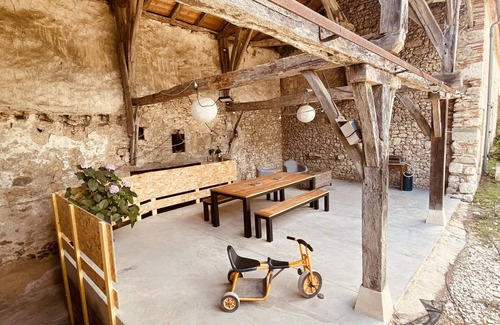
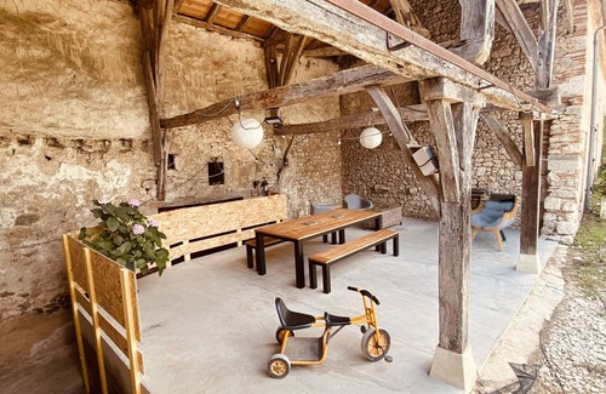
+ armchair [470,192,521,251]
